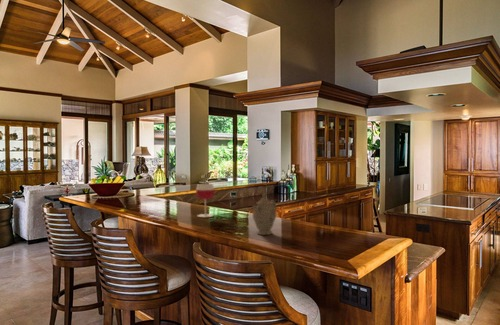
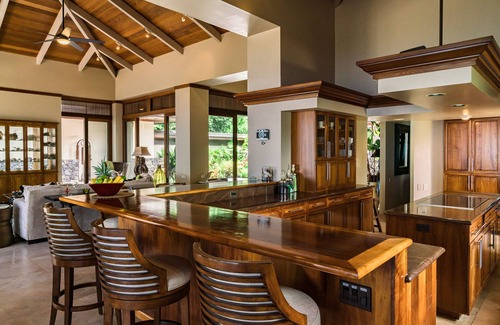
- wineglass [195,183,216,218]
- chinaware [252,192,277,236]
